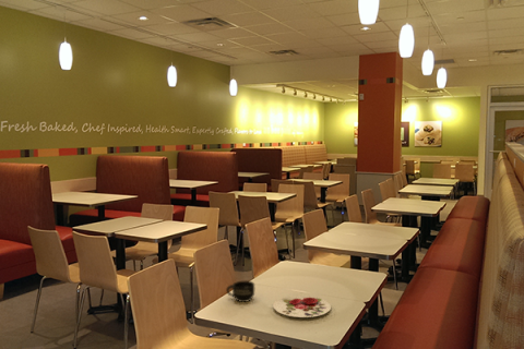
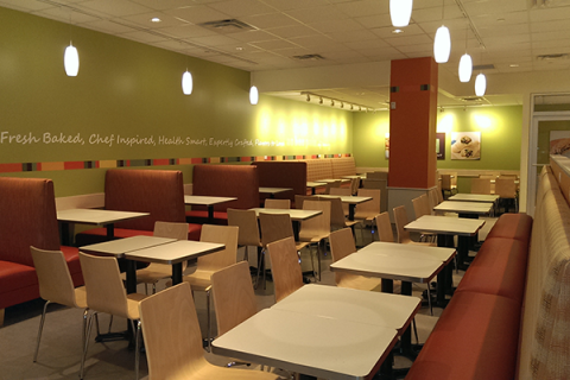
- mug [225,280,255,303]
- plate [272,294,332,318]
